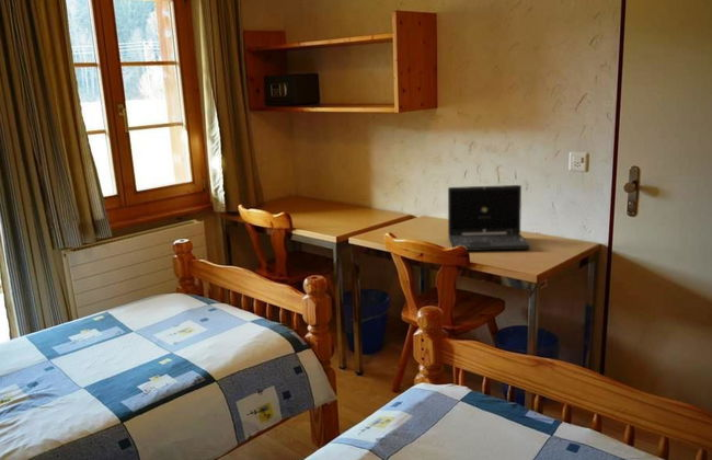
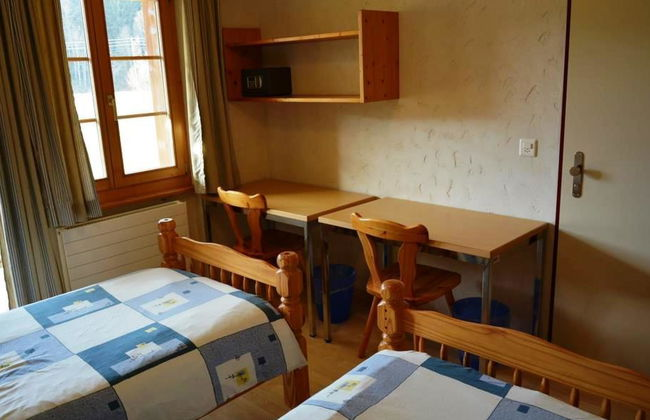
- laptop [447,184,532,252]
